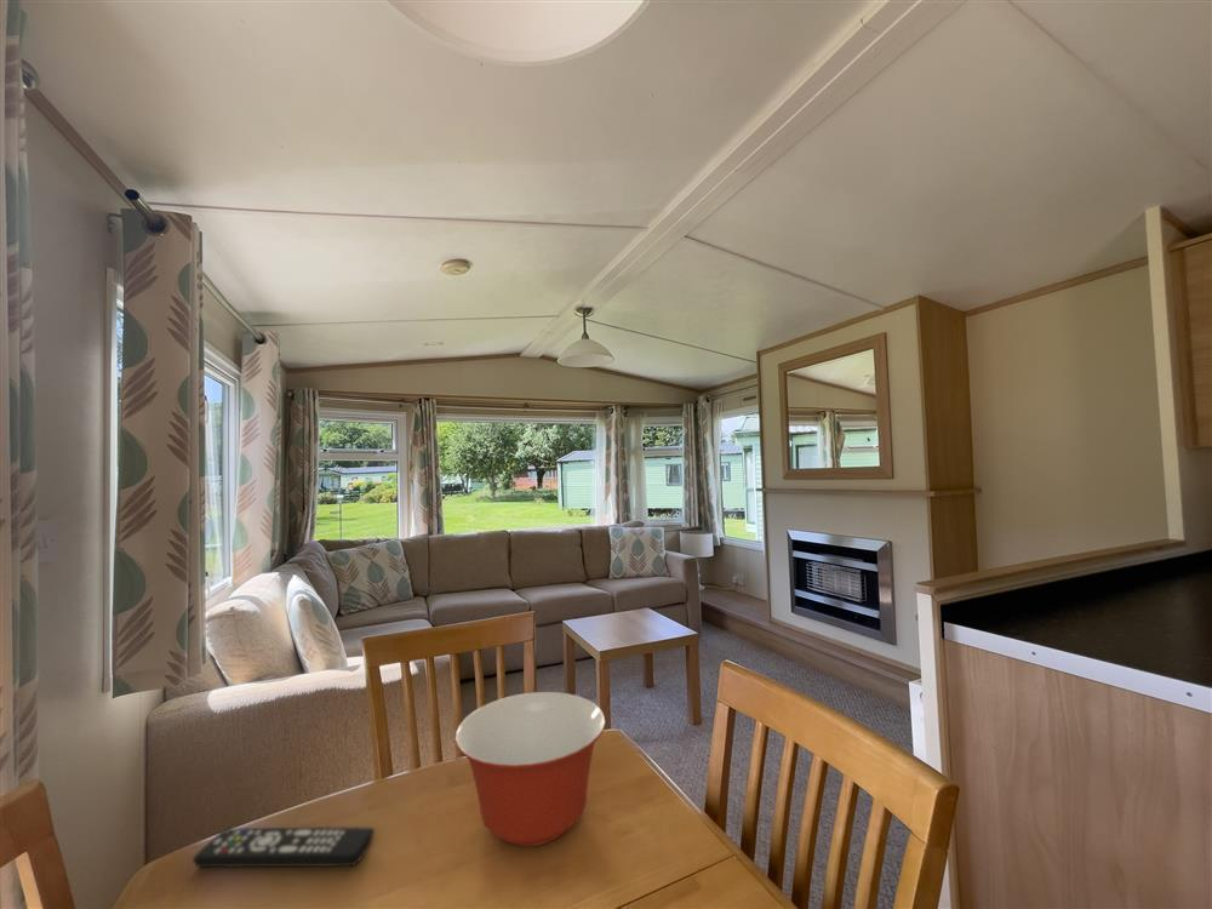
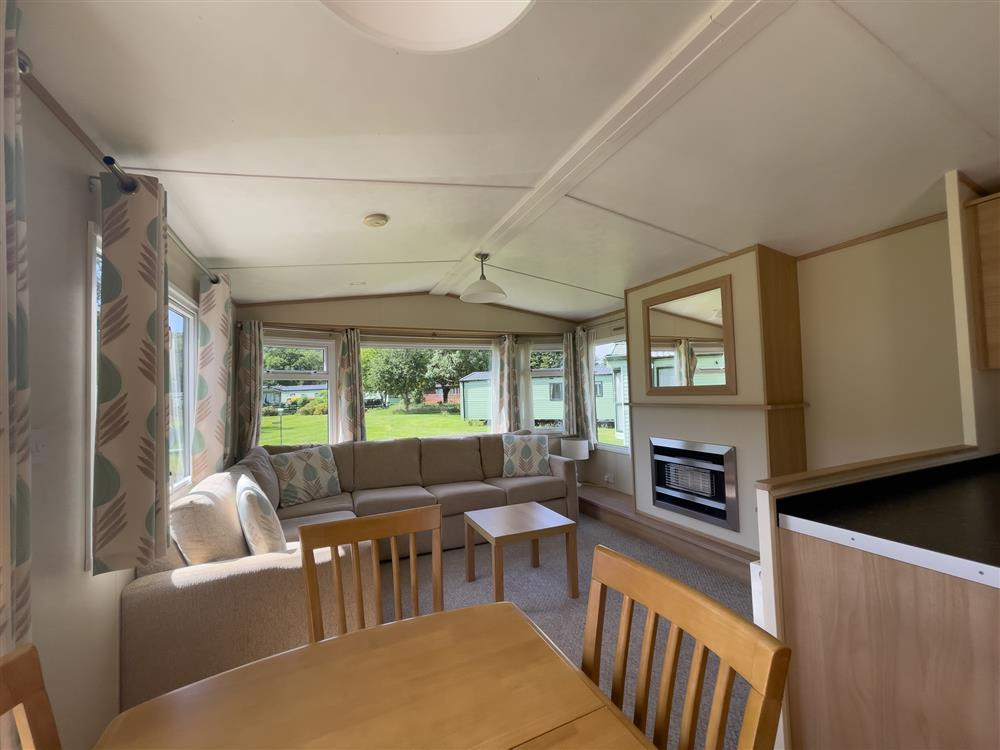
- remote control [191,827,376,868]
- mixing bowl [453,691,607,847]
